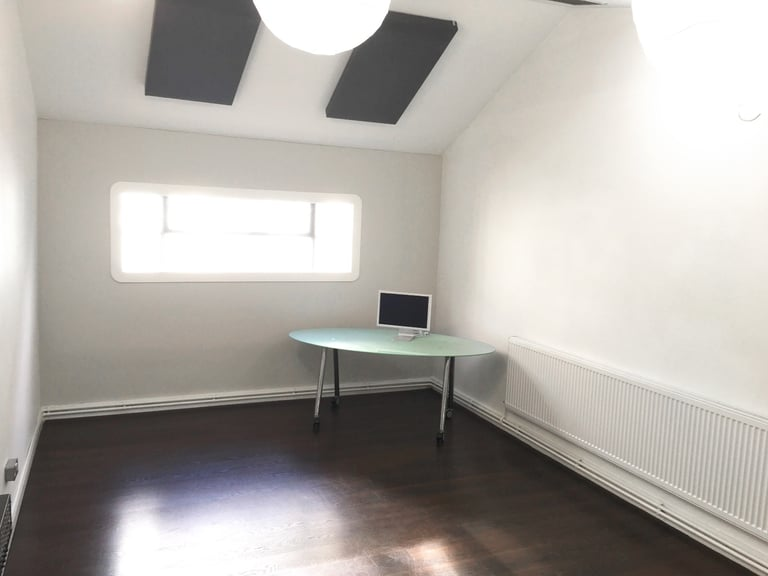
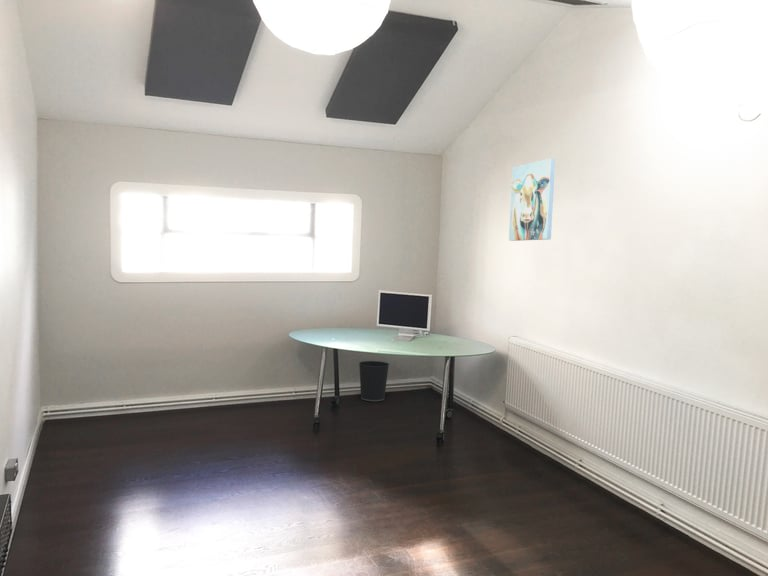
+ wastebasket [358,360,390,402]
+ wall art [508,158,556,242]
